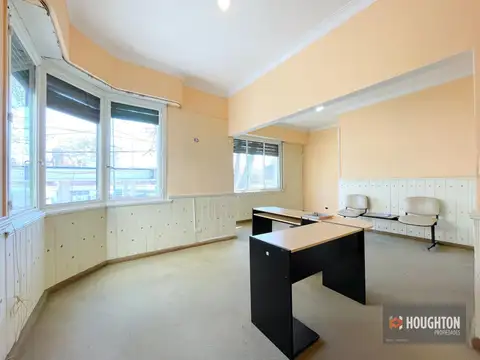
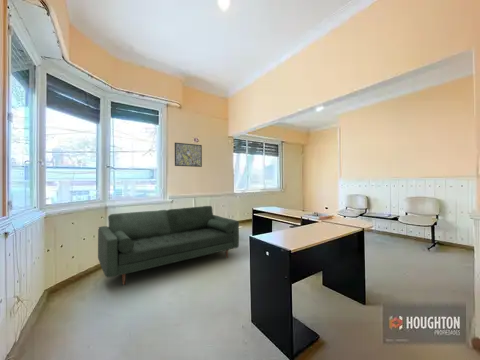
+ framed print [174,142,203,168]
+ sofa [97,205,240,286]
